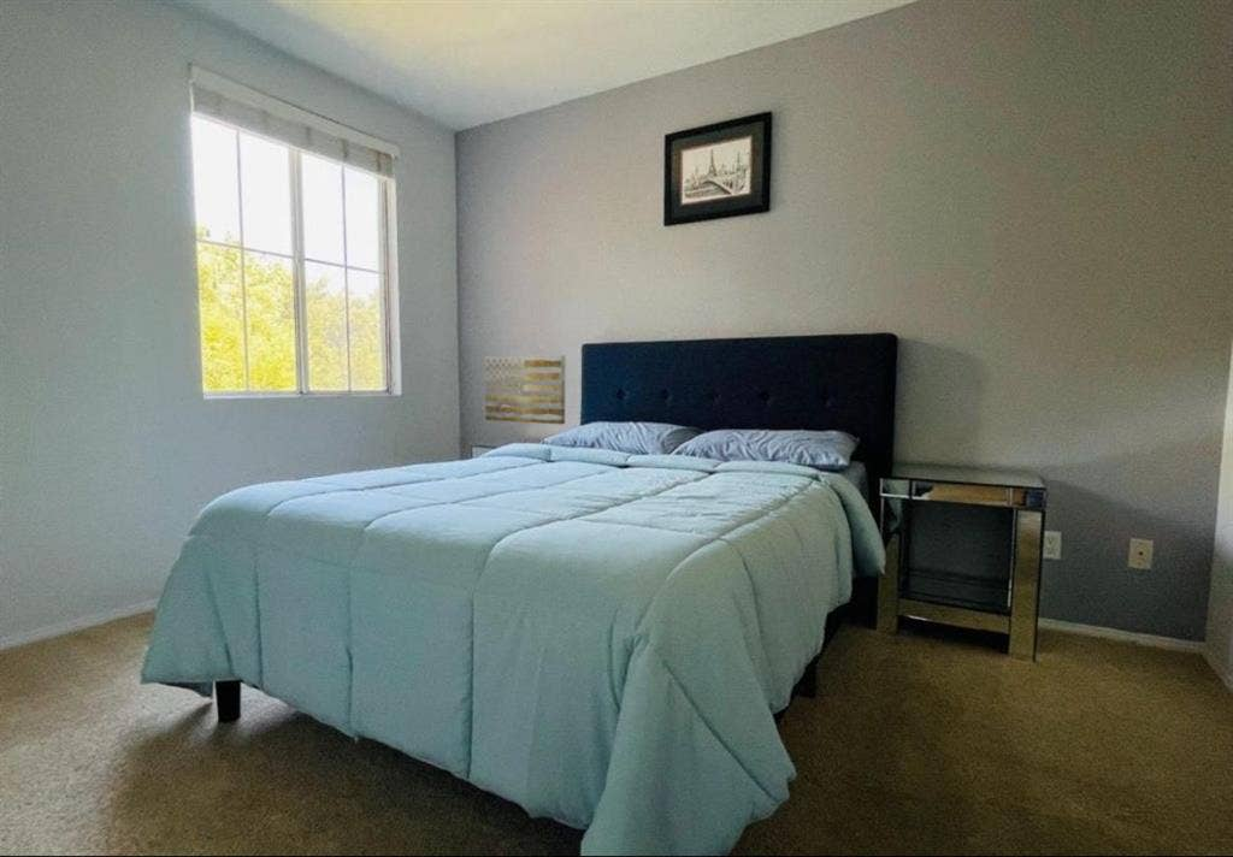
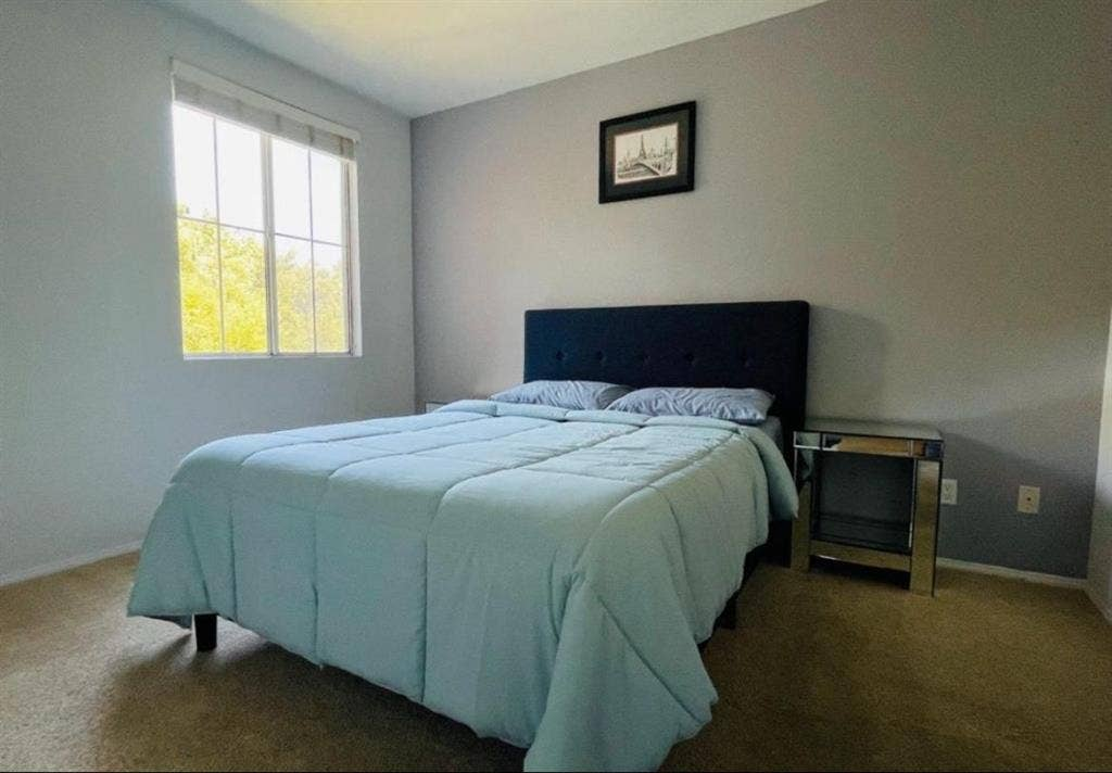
- wall art [484,354,566,425]
